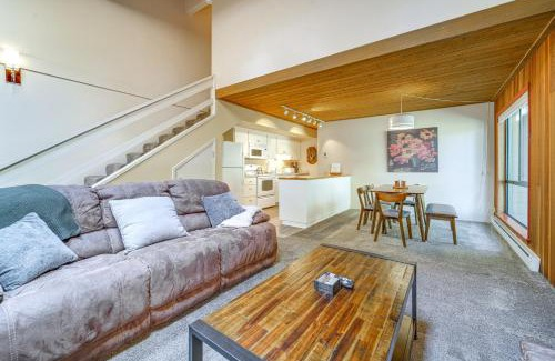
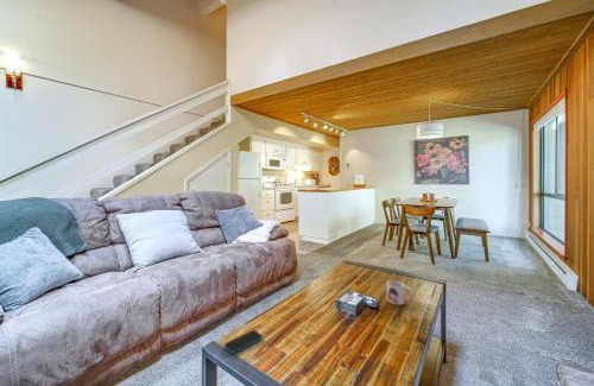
+ smartphone [223,329,264,355]
+ mug [386,279,415,306]
